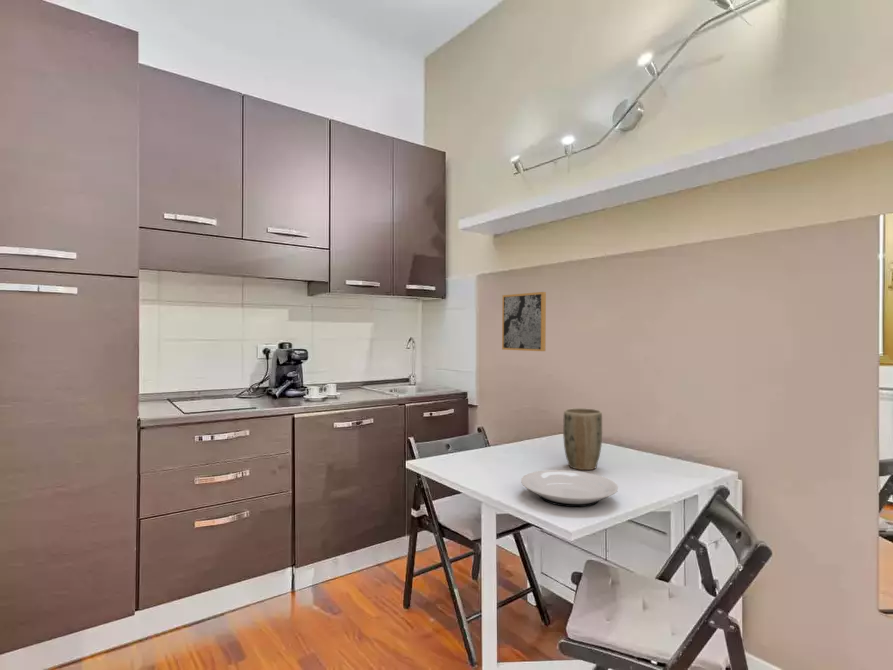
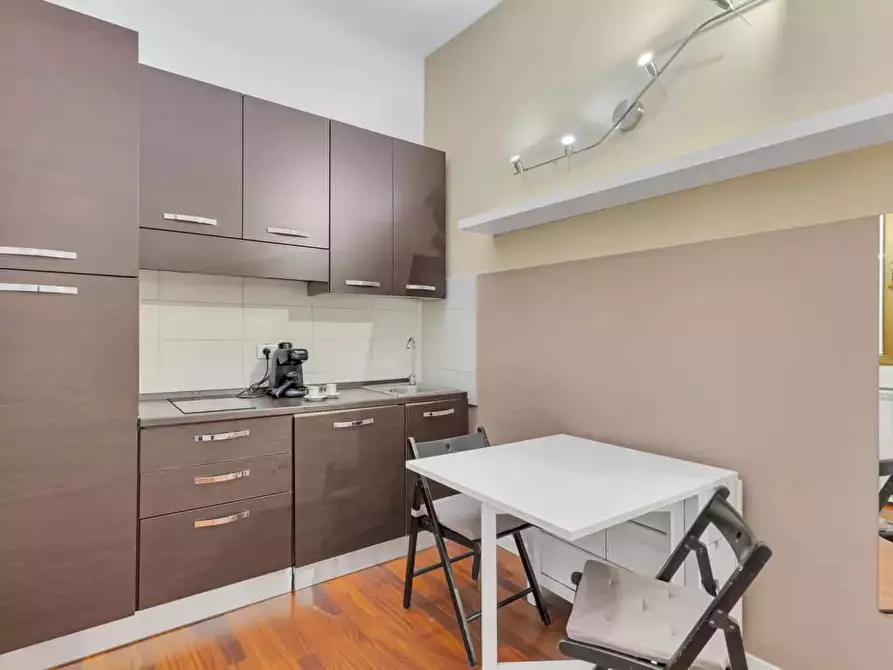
- wall art [501,291,547,352]
- plant pot [562,407,603,471]
- plate [520,469,619,508]
